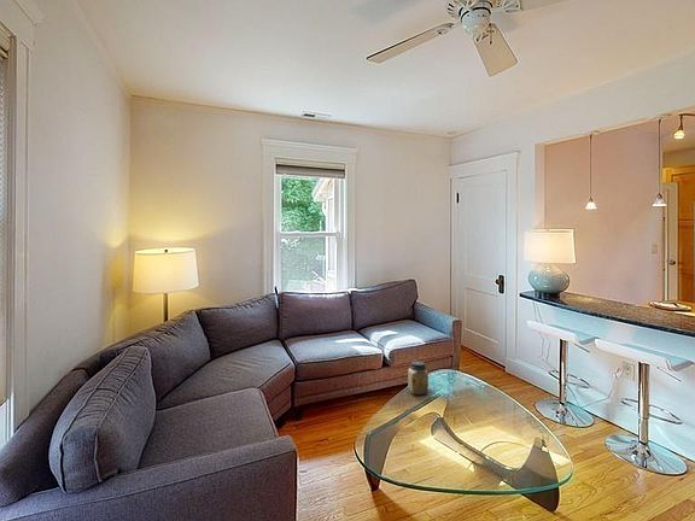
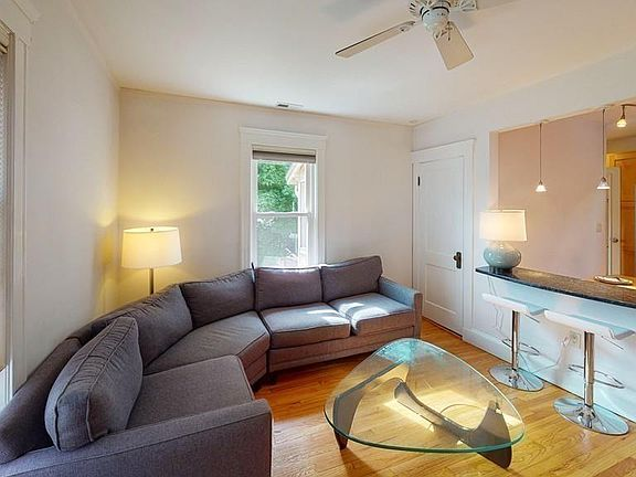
- jar [407,361,430,396]
